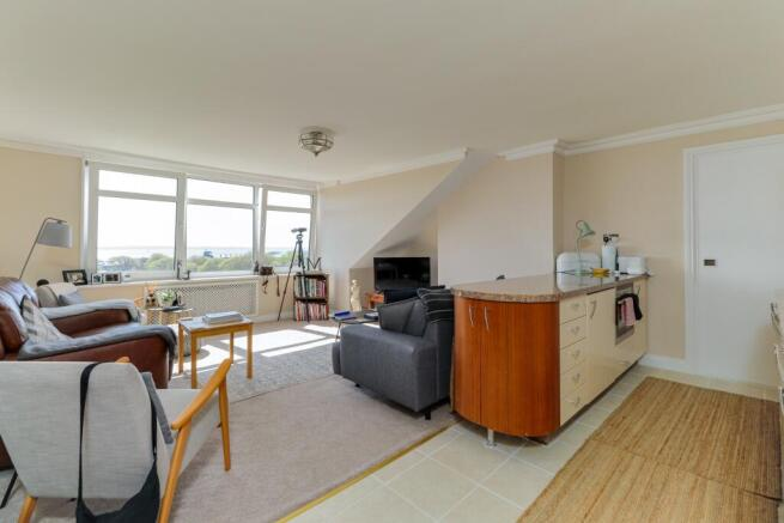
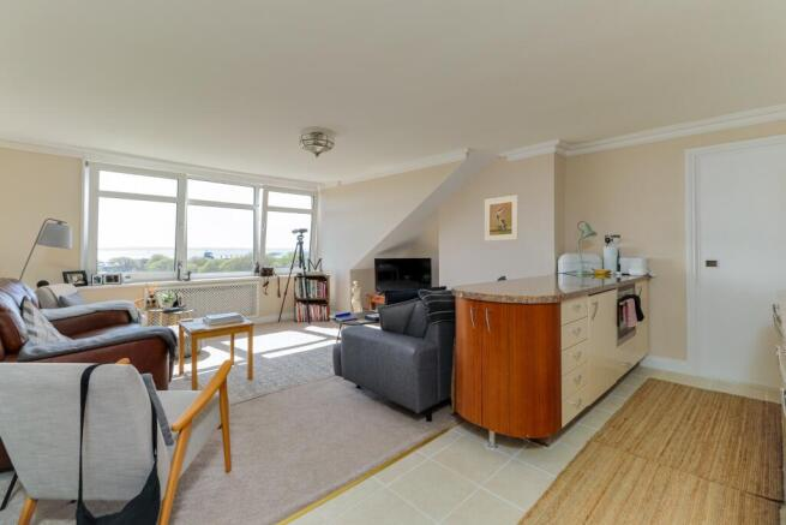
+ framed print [484,193,520,243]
